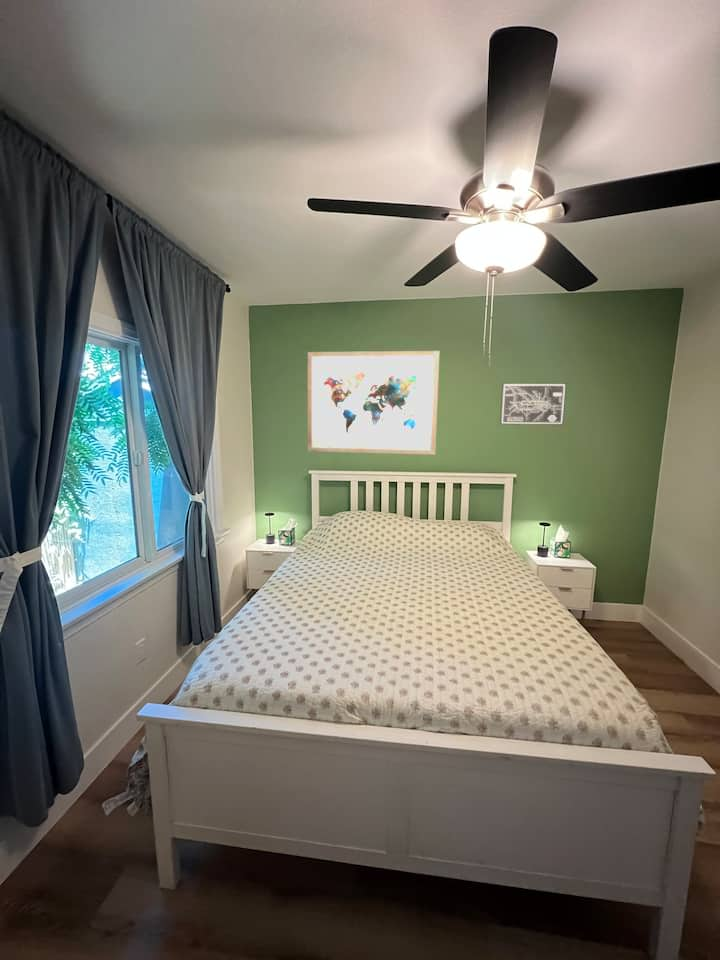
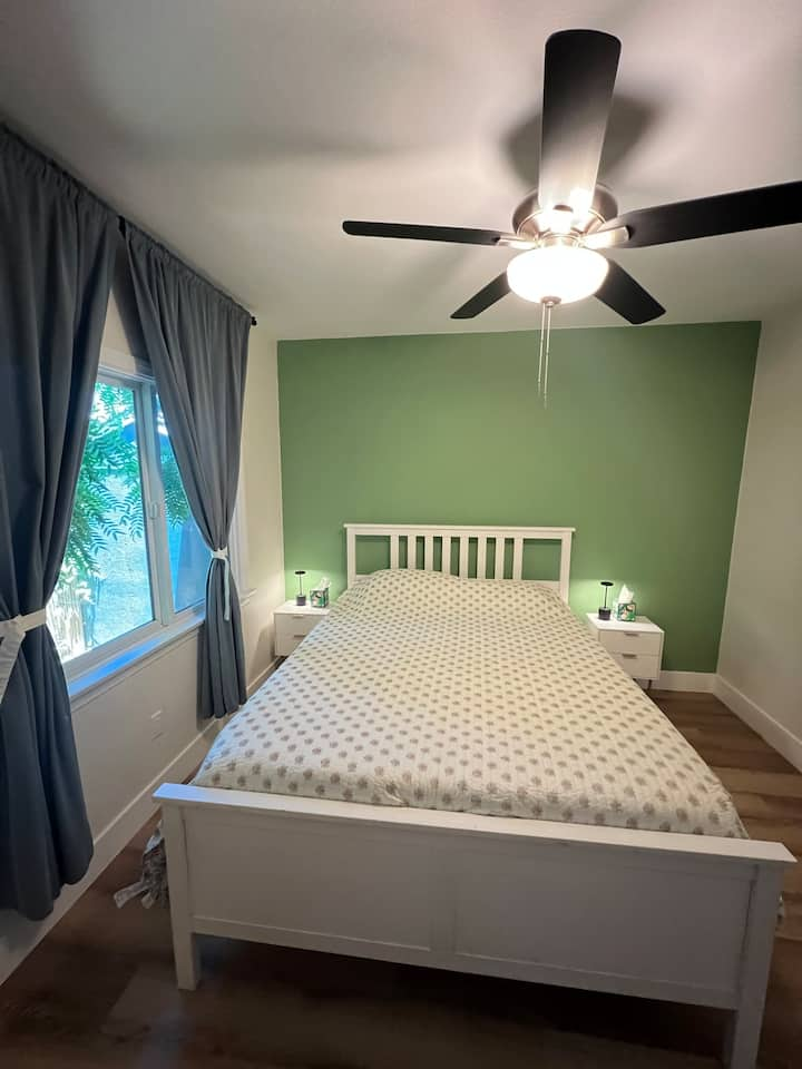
- wall art [307,350,440,455]
- wall art [499,382,568,426]
